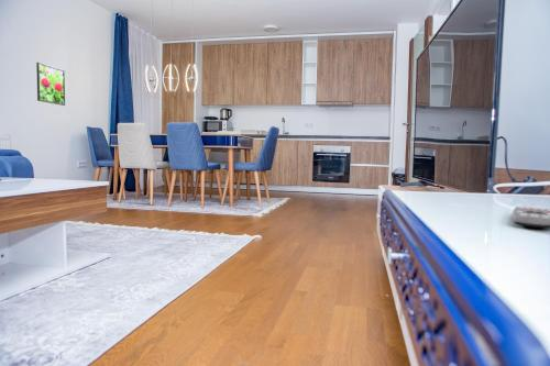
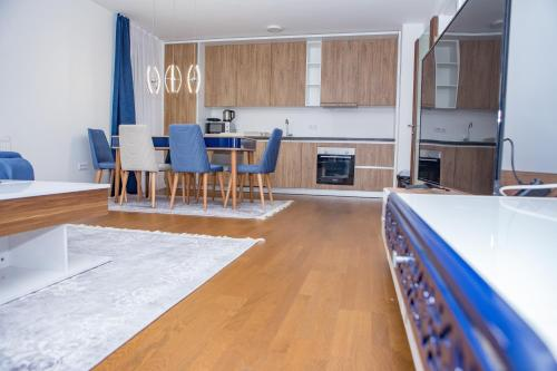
- remote control [512,206,550,229]
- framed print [35,62,66,107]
